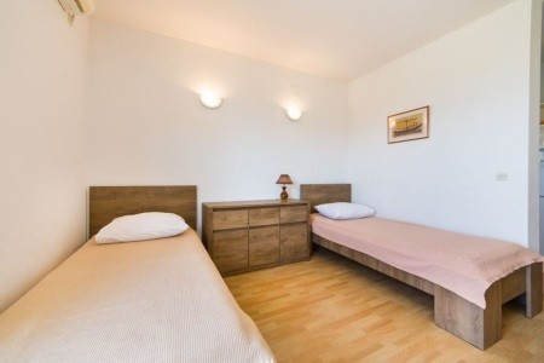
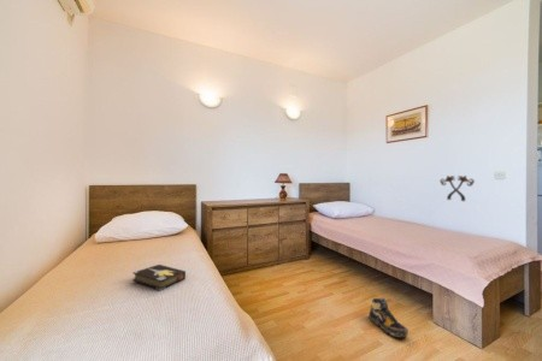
+ shoe [367,297,410,338]
+ decorative ornament [438,174,476,202]
+ hardback book [131,264,187,291]
